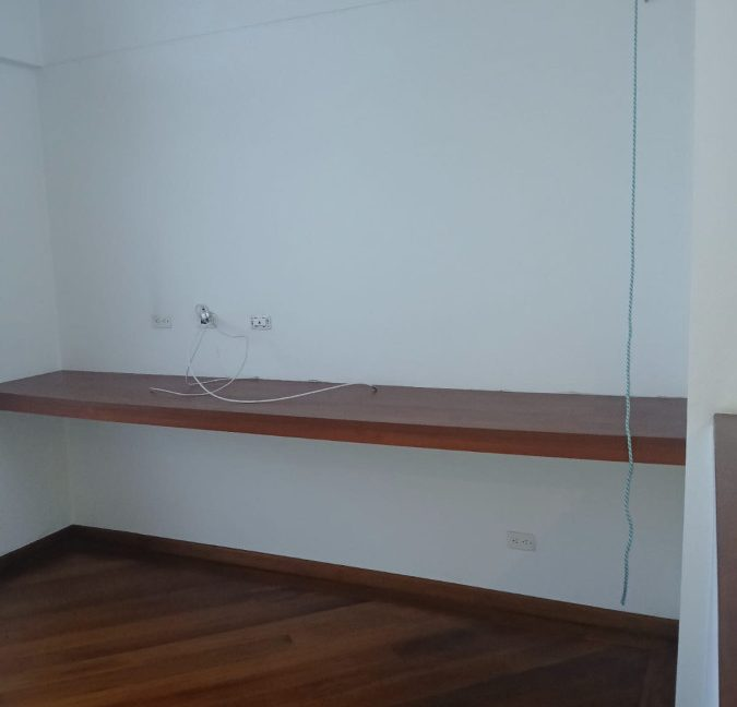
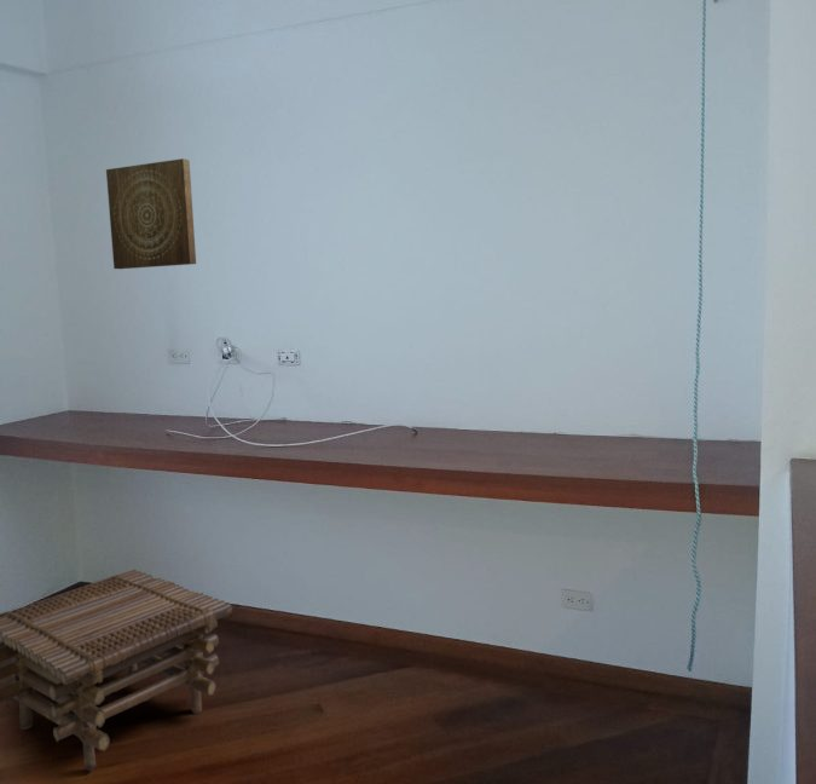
+ stool [0,569,233,771]
+ wall art [105,157,197,270]
